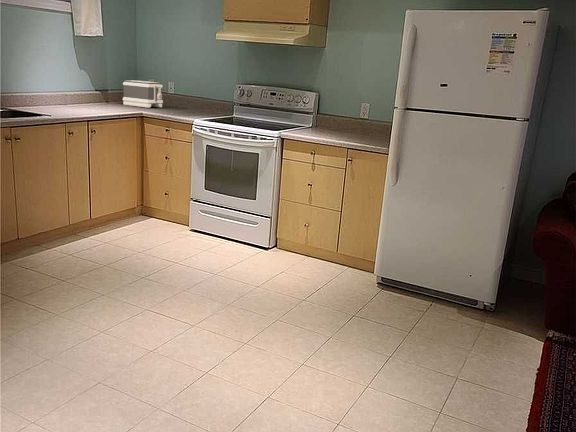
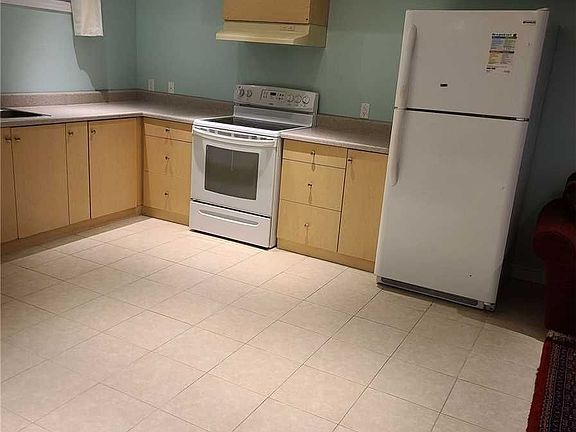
- toaster [122,79,164,109]
